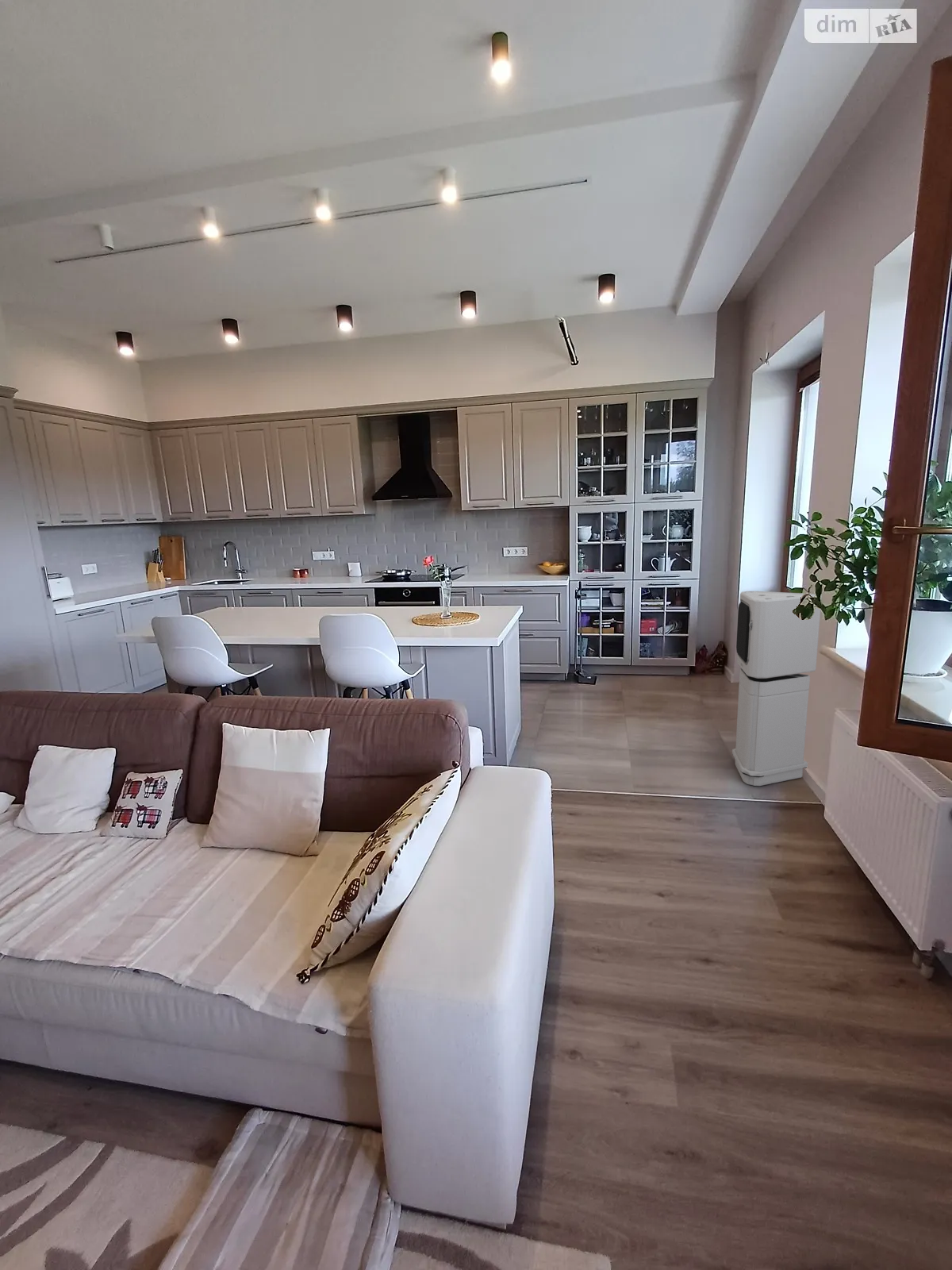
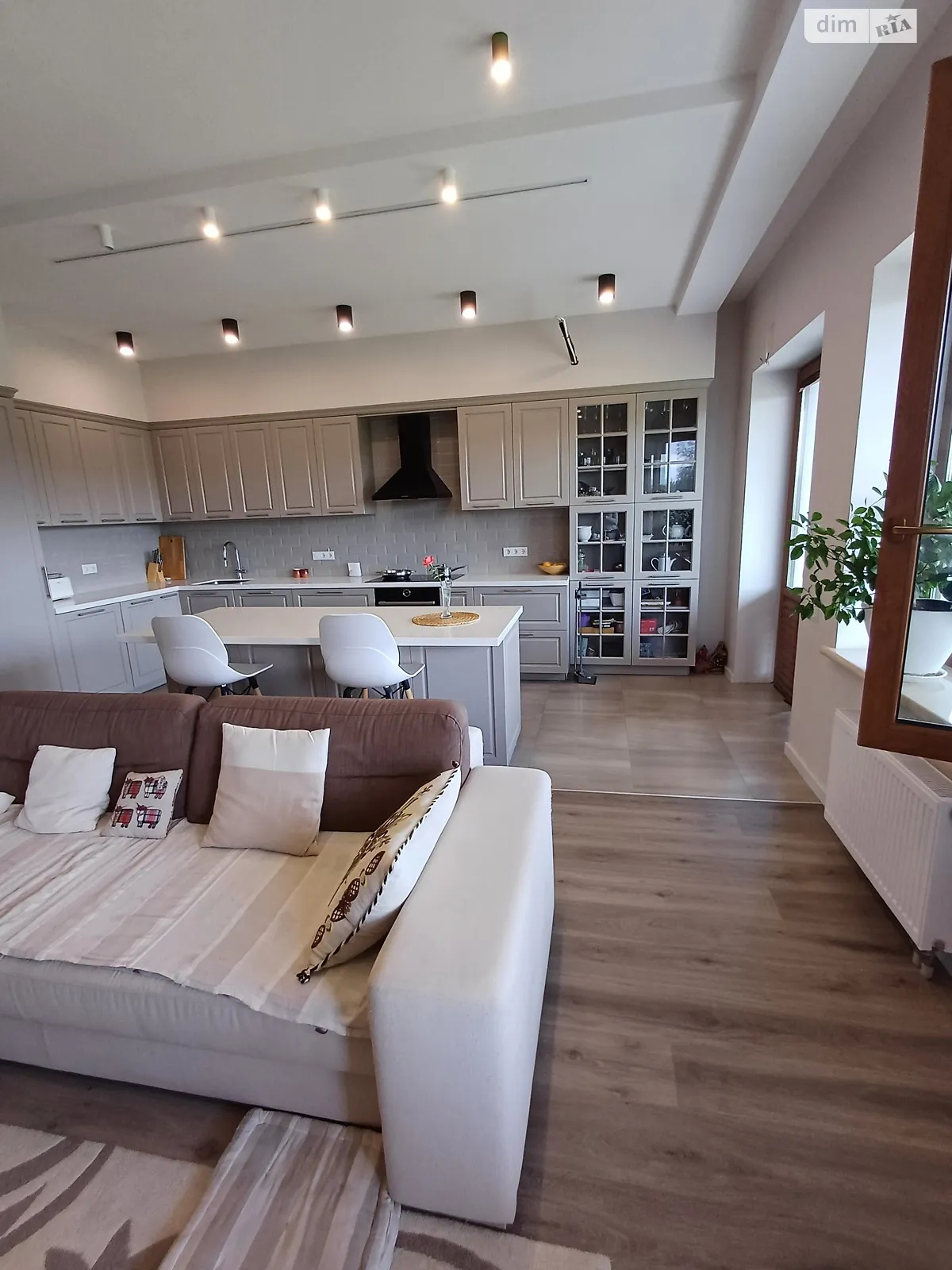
- air purifier [731,591,823,787]
